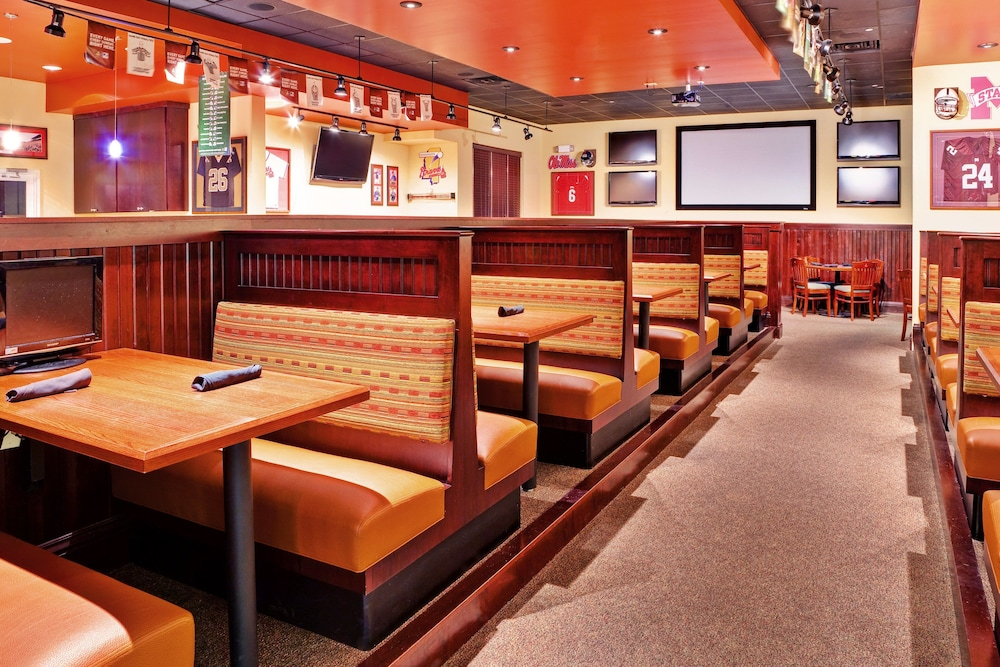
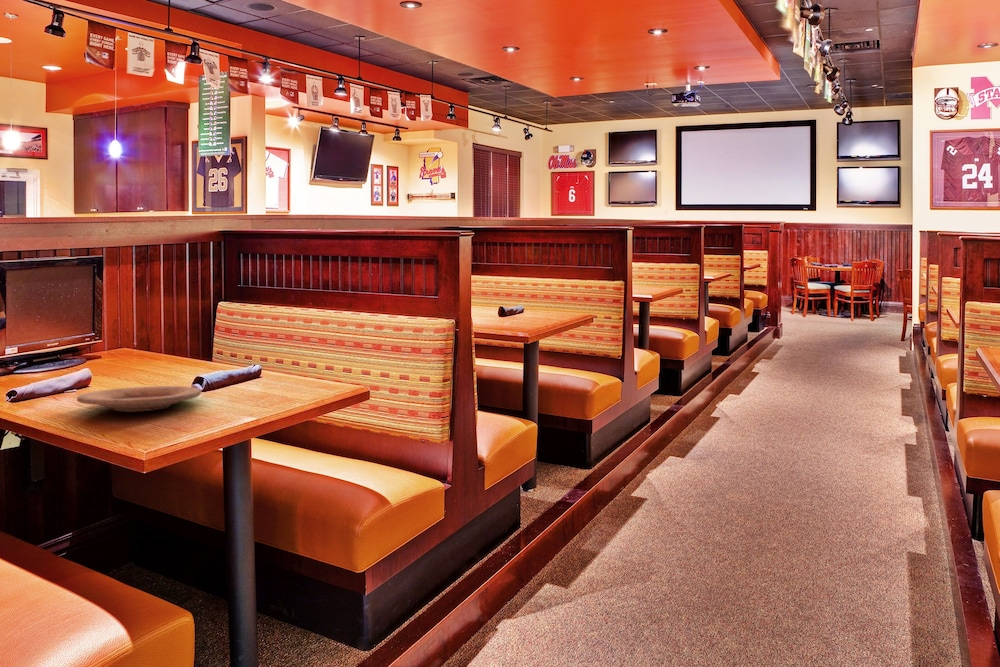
+ plate [76,385,202,412]
